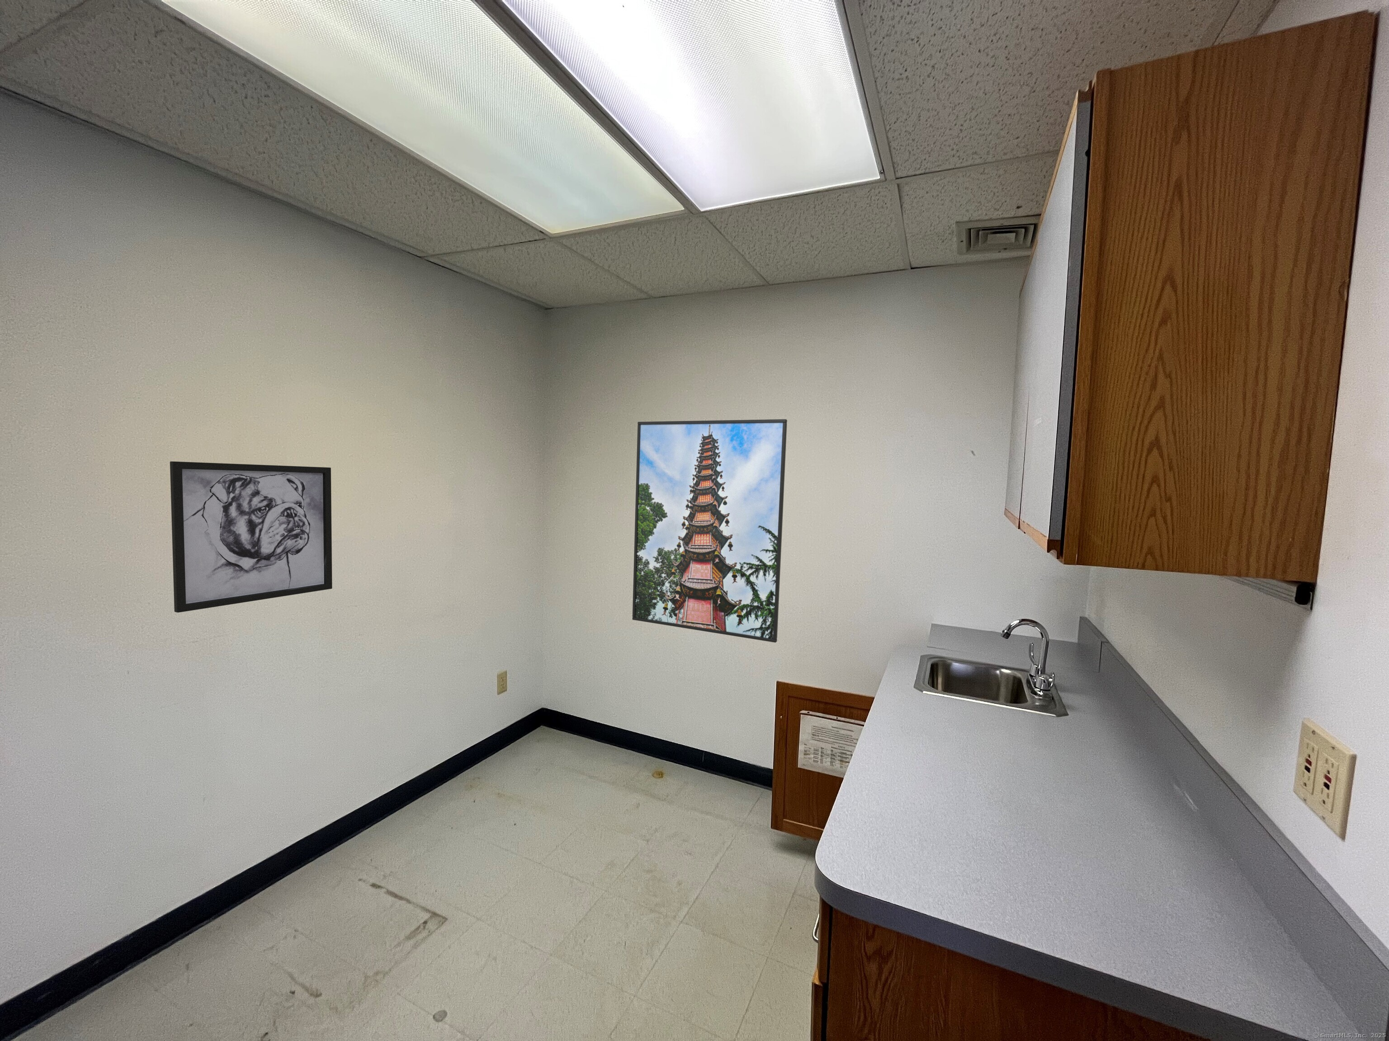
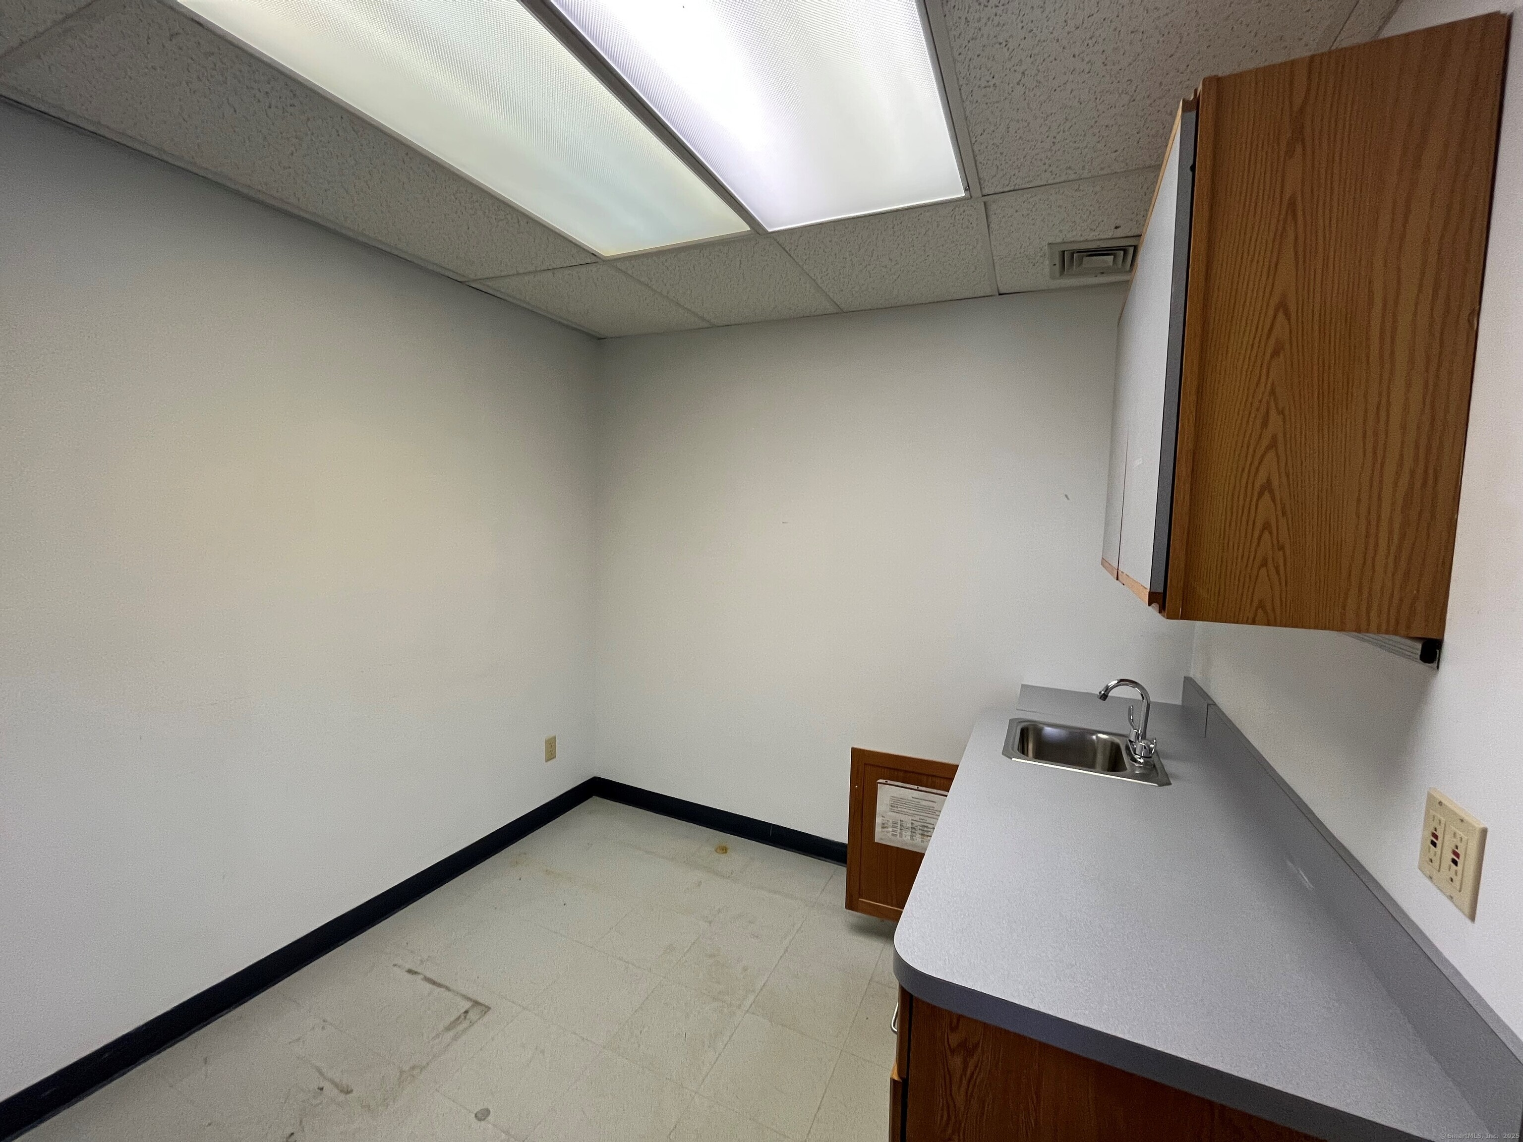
- wall art [170,460,332,613]
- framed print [632,419,787,643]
